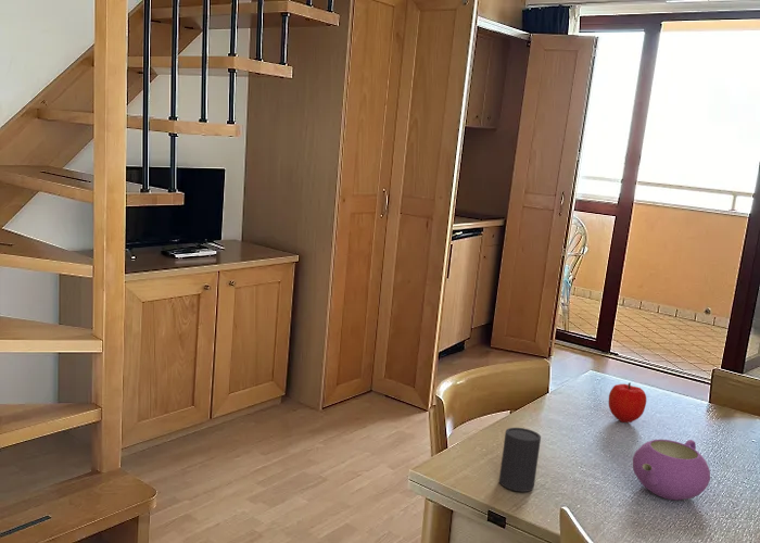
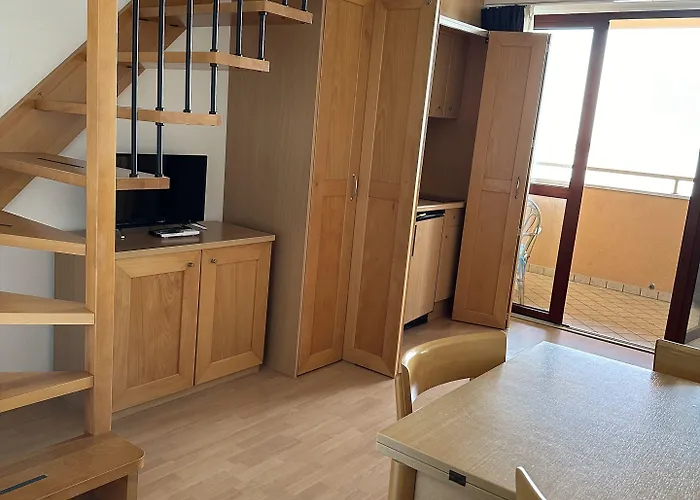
- cup [498,427,542,493]
- fruit [607,381,647,424]
- teapot [632,439,711,501]
